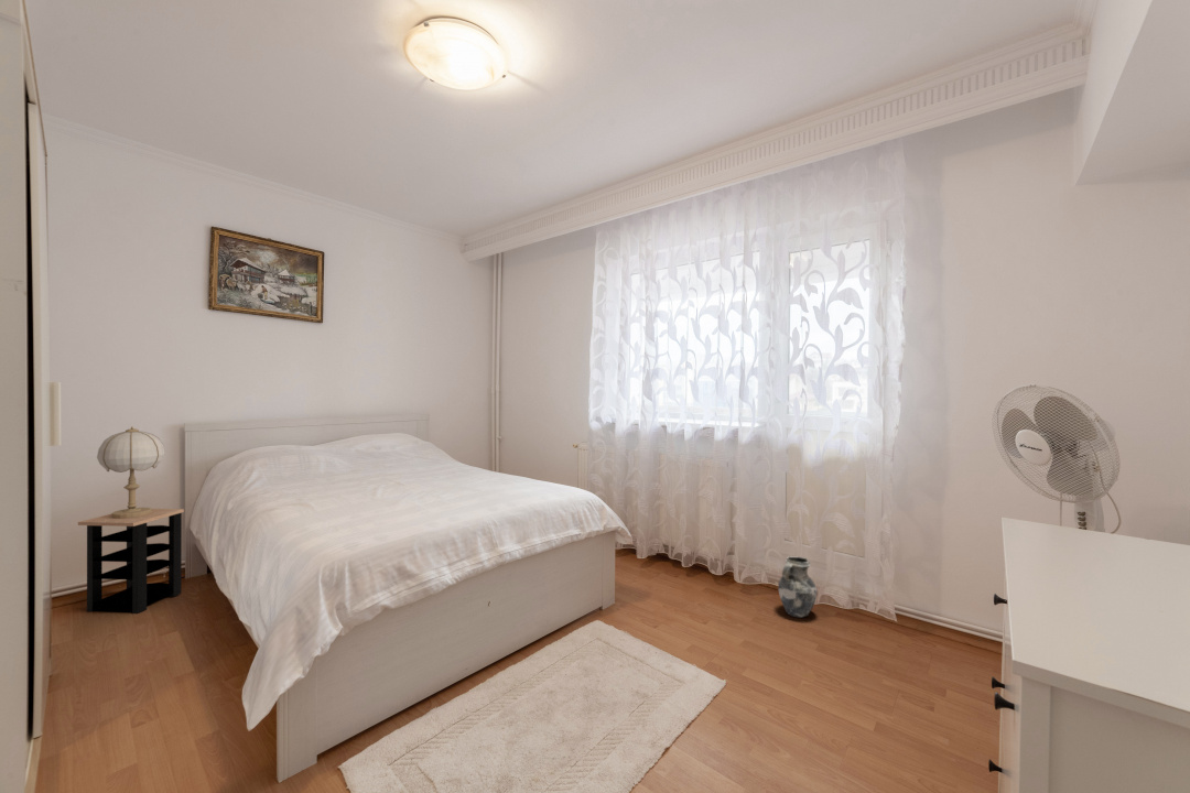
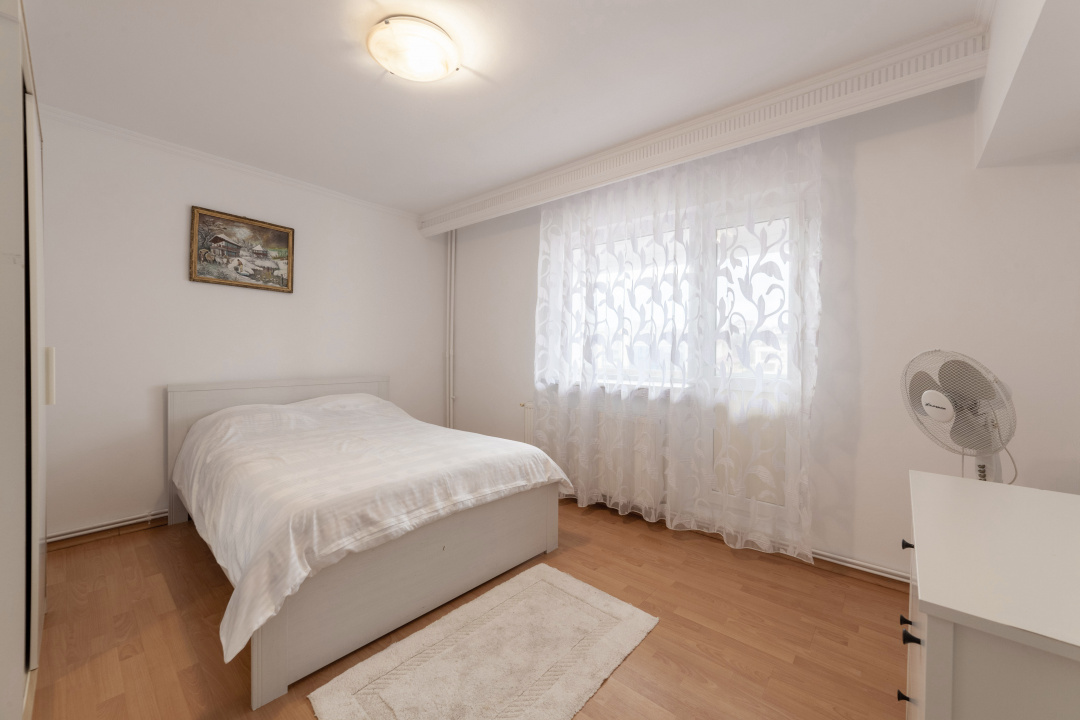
- ceramic jug [777,555,819,618]
- side table [77,508,185,615]
- table lamp [96,425,166,519]
